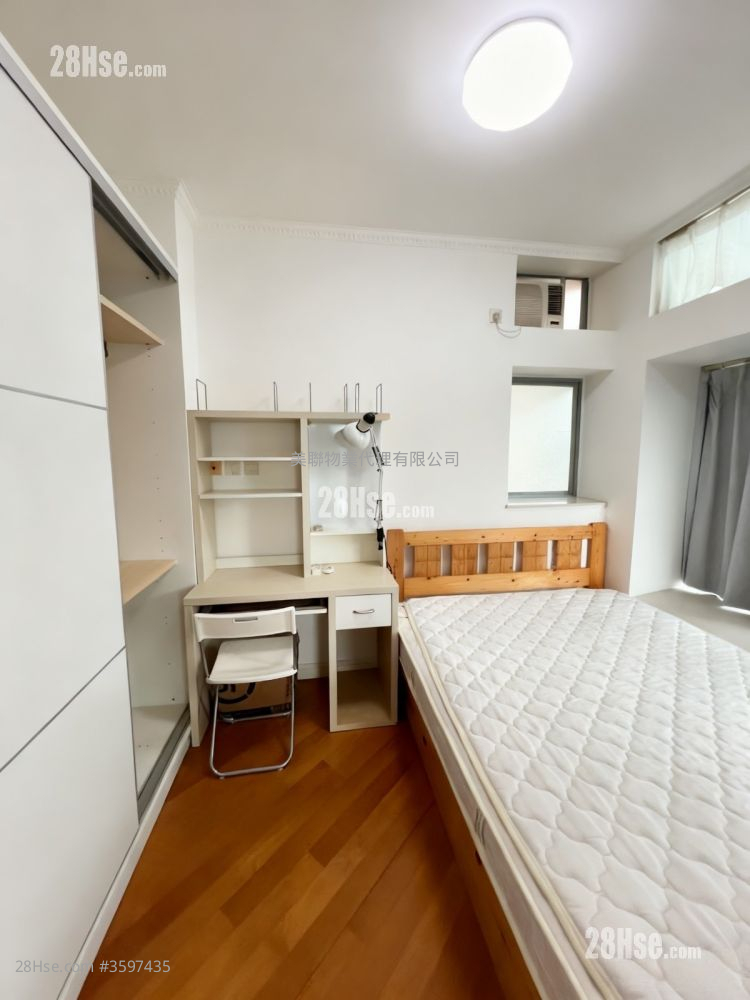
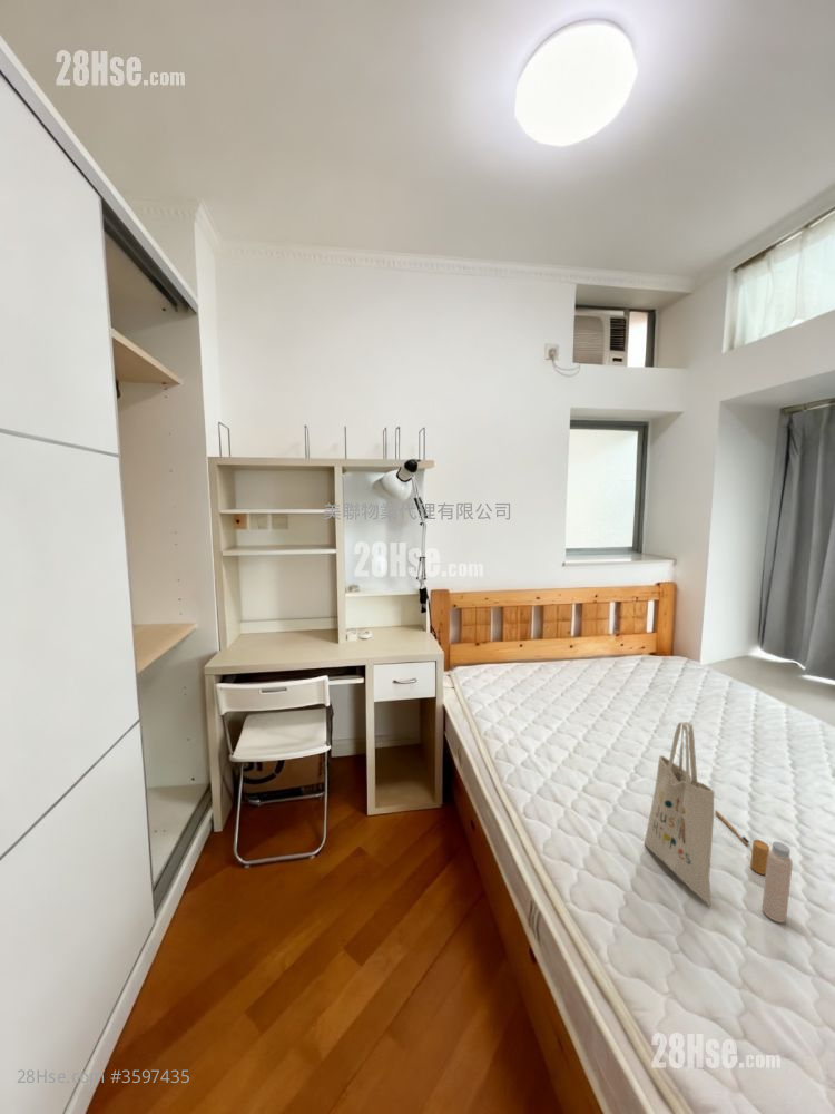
+ tote bag [644,721,793,924]
